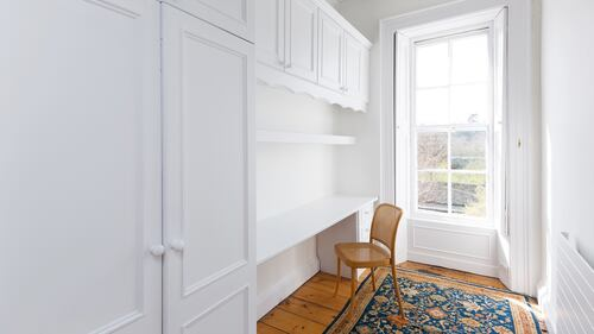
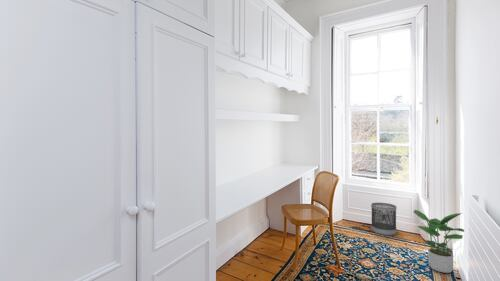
+ wastebasket [370,202,398,237]
+ potted plant [413,209,465,274]
